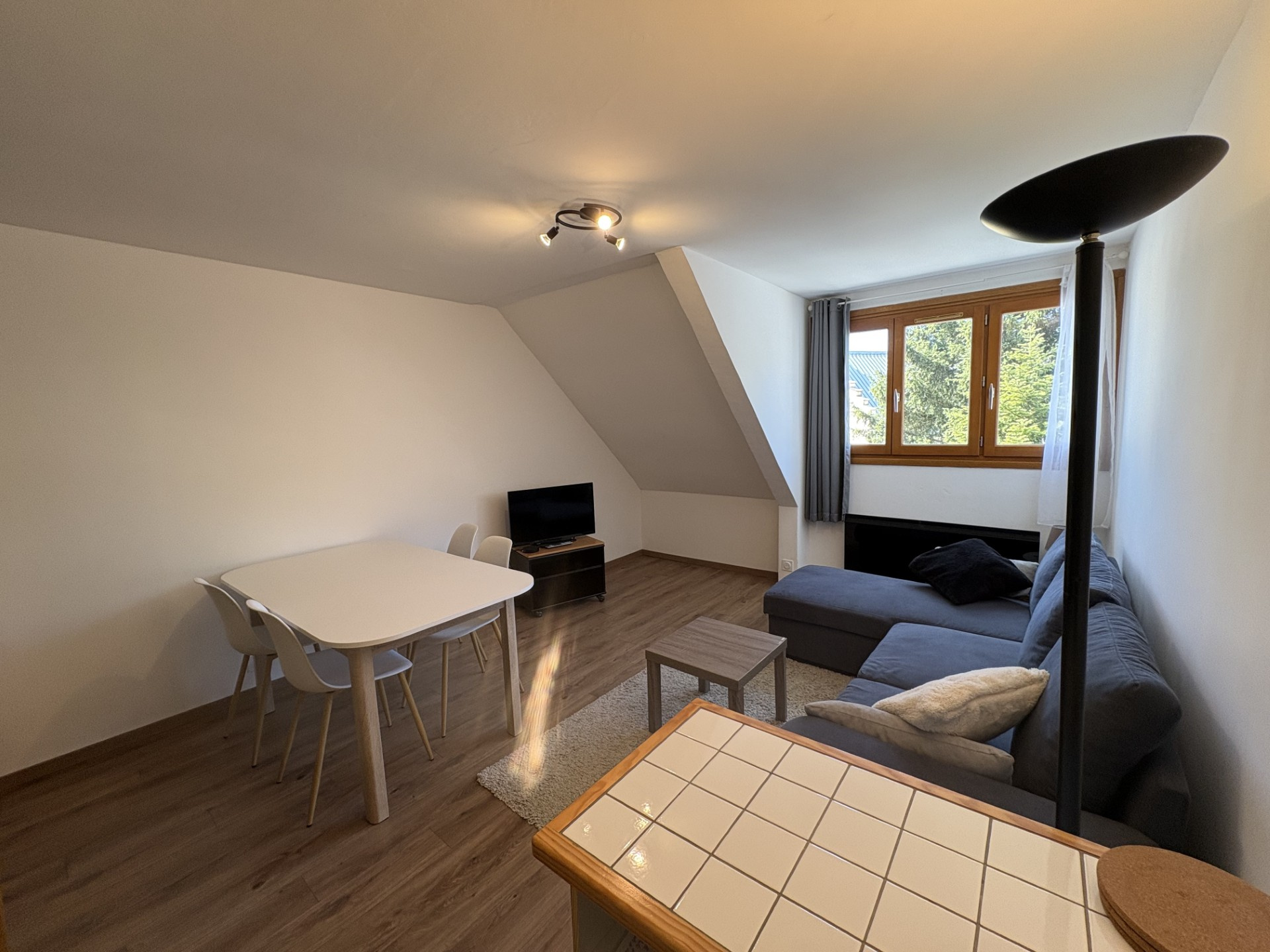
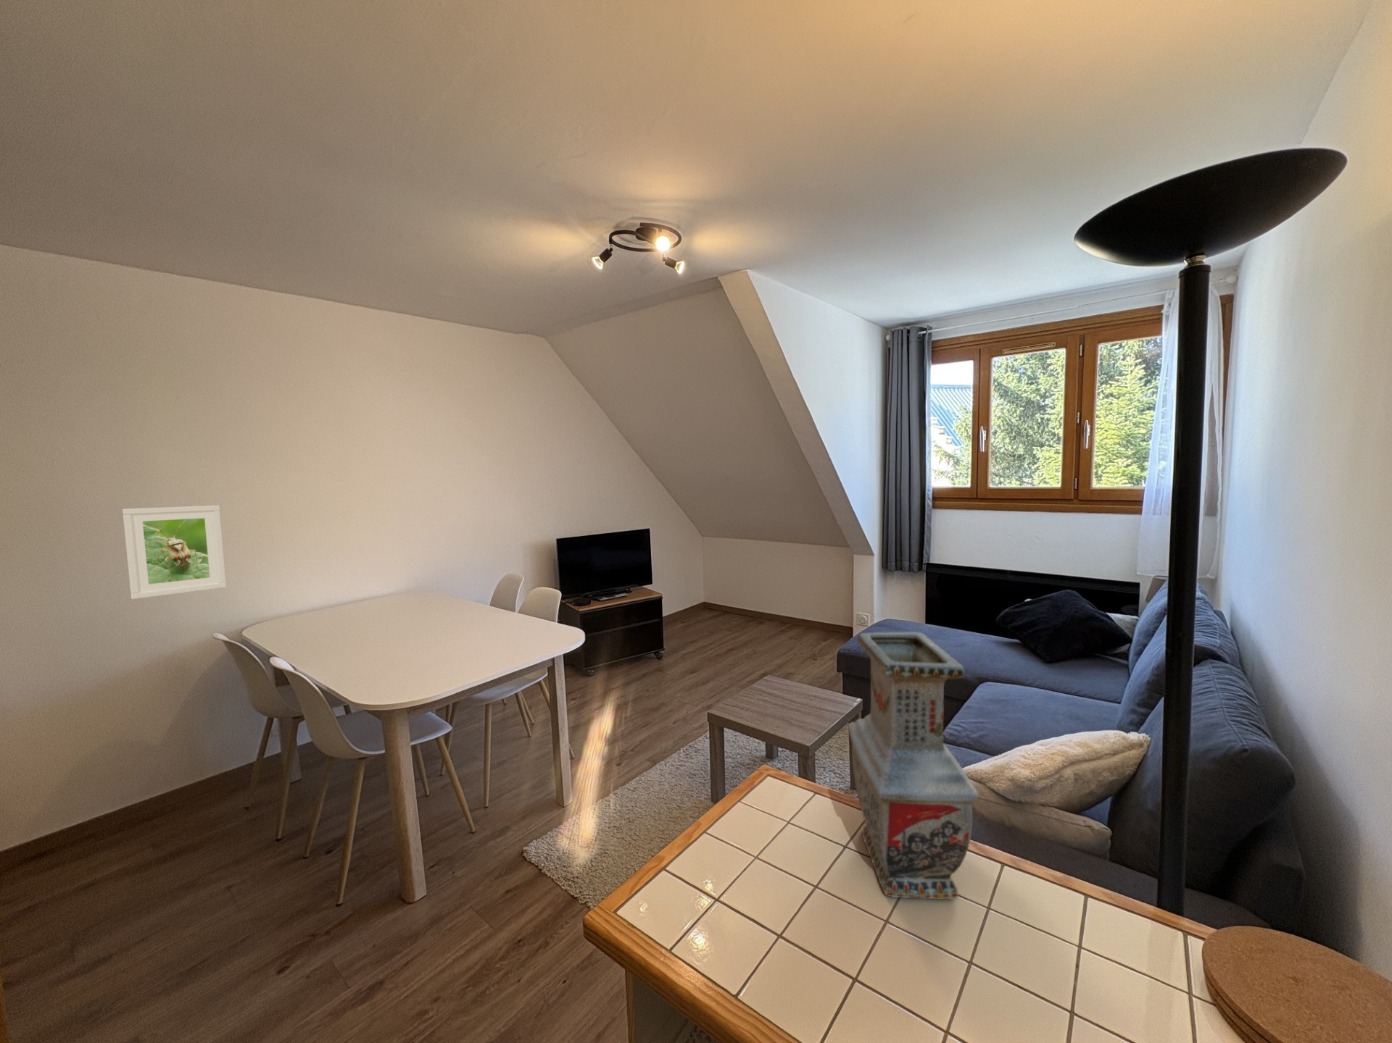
+ vase [847,631,980,901]
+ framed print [122,505,227,599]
